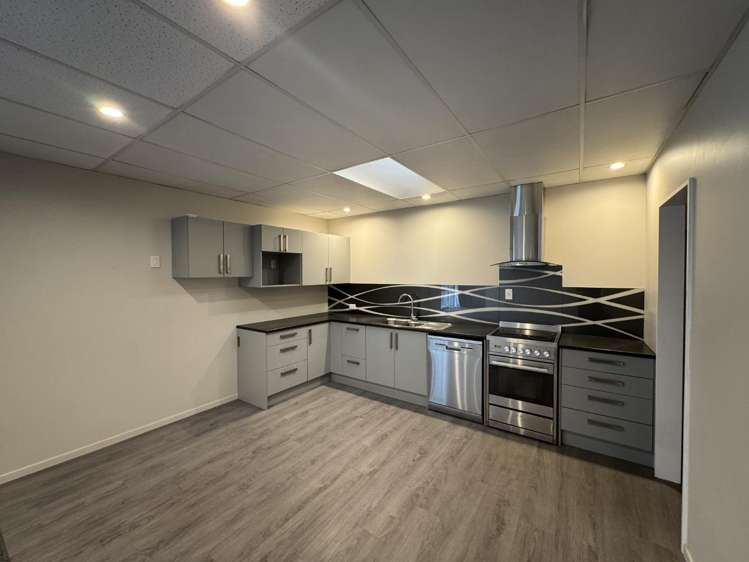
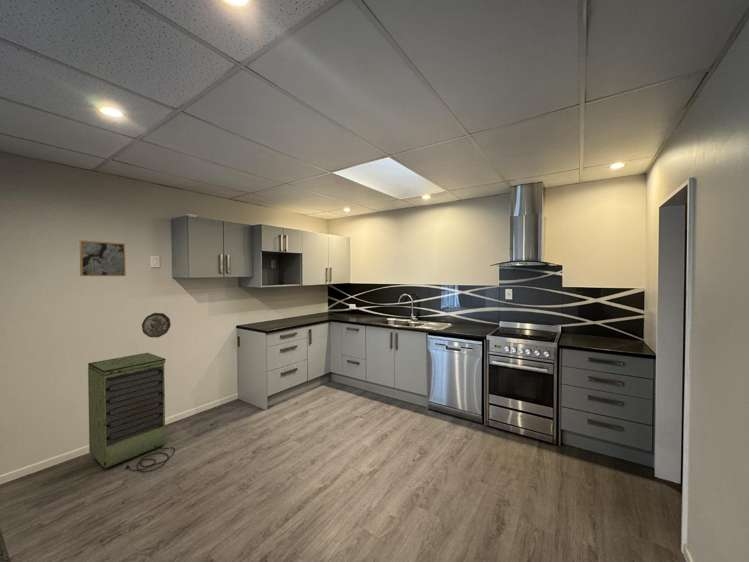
+ storage cabinet [87,352,176,473]
+ wall art [79,239,127,277]
+ decorative plate [141,312,172,338]
